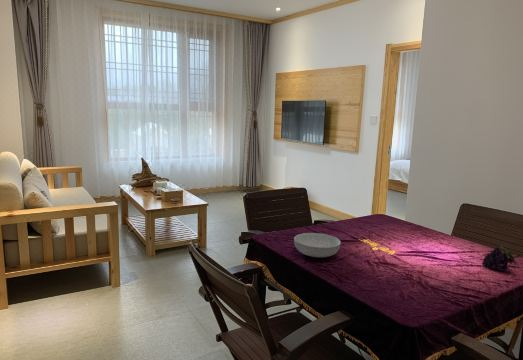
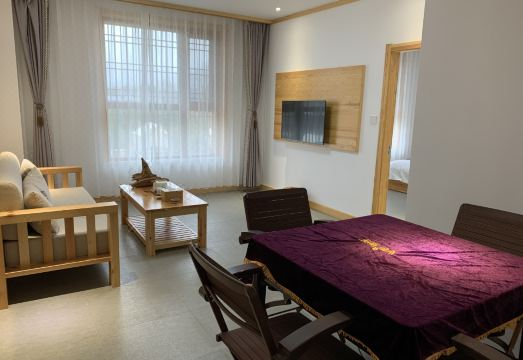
- fruit [481,244,522,272]
- serving bowl [293,232,342,258]
